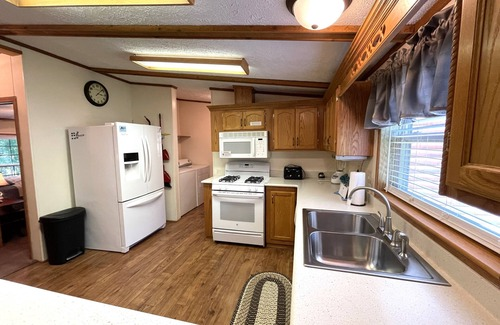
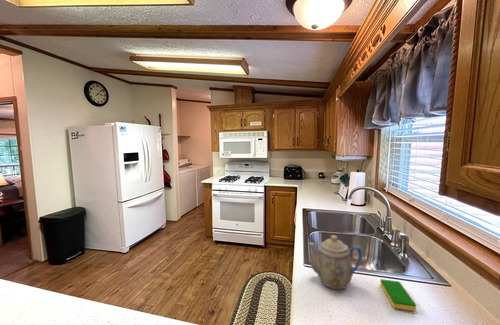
+ teapot [307,234,363,290]
+ dish sponge [379,278,417,312]
